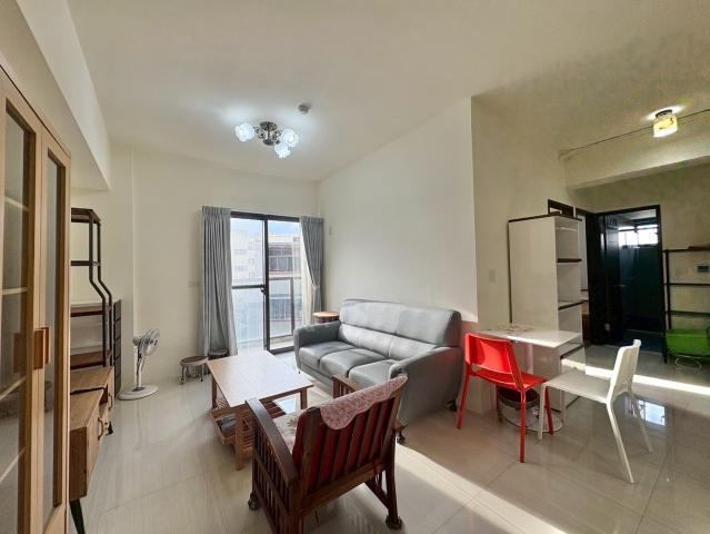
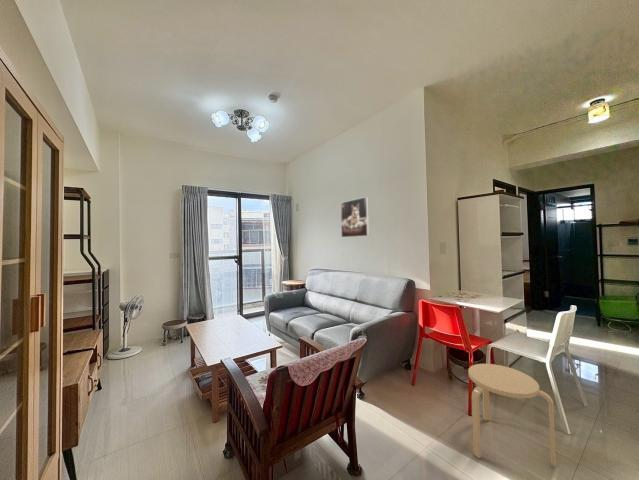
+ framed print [340,196,370,238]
+ stool [467,363,557,468]
